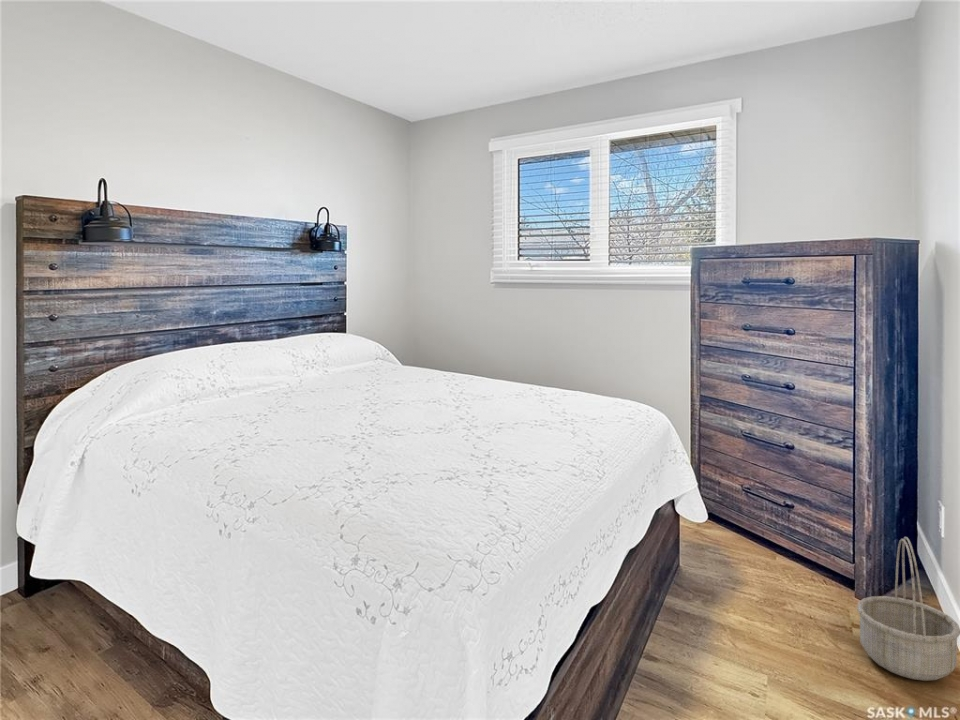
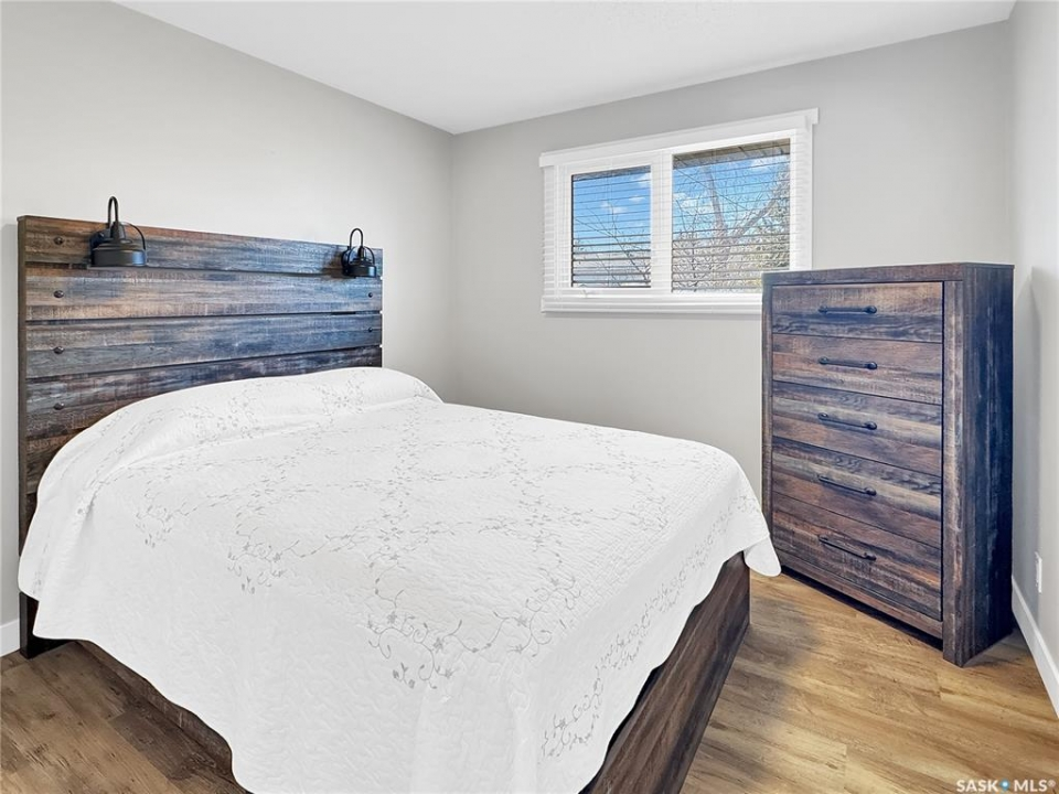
- basket [856,536,960,682]
